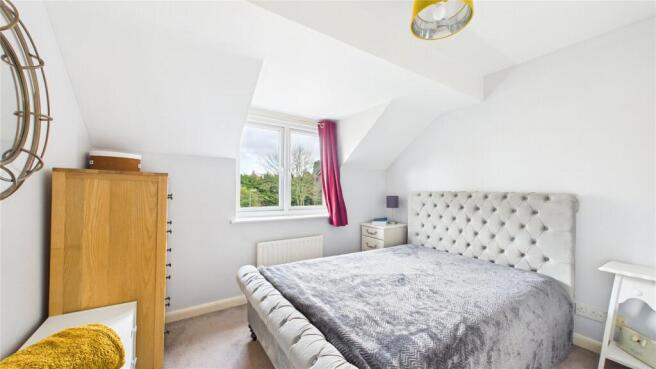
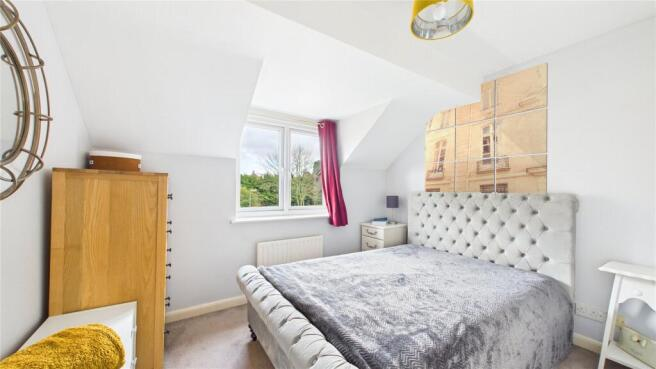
+ wall art [424,61,549,195]
